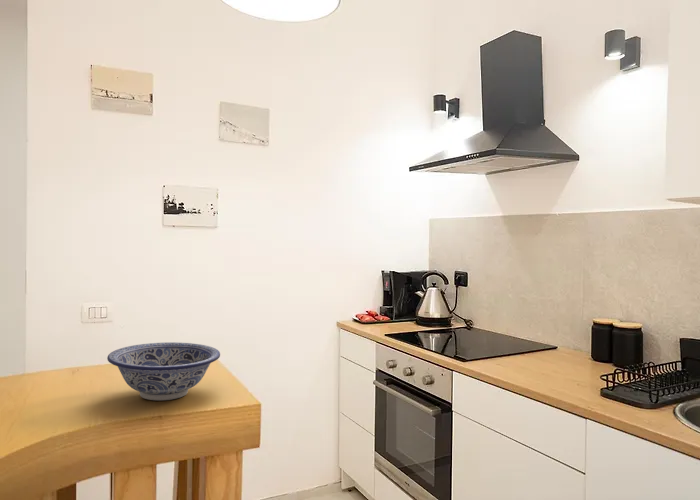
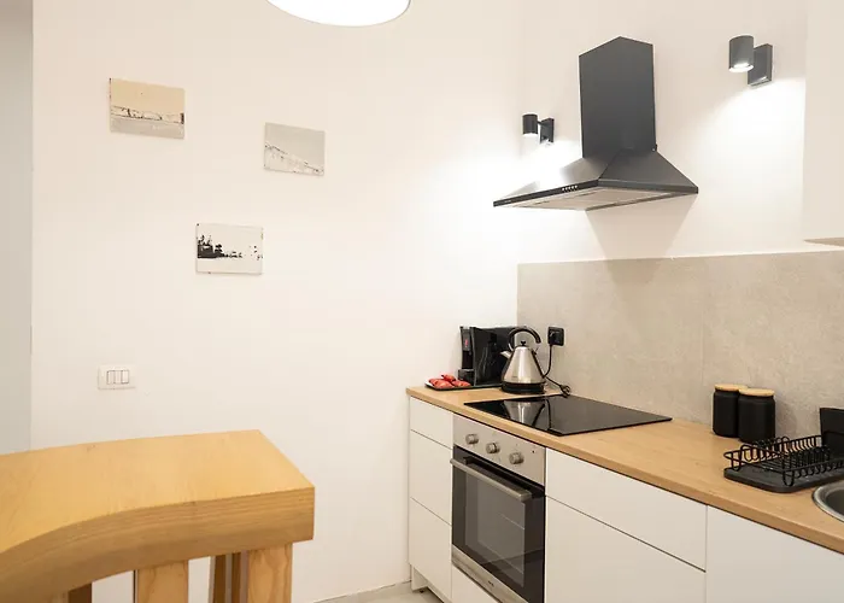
- bowl [106,341,221,401]
